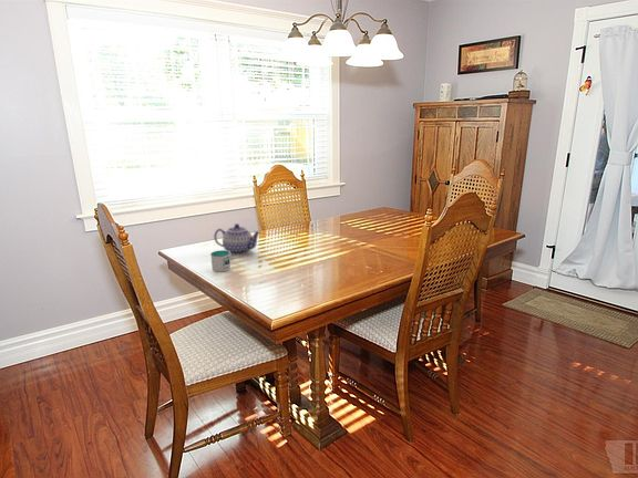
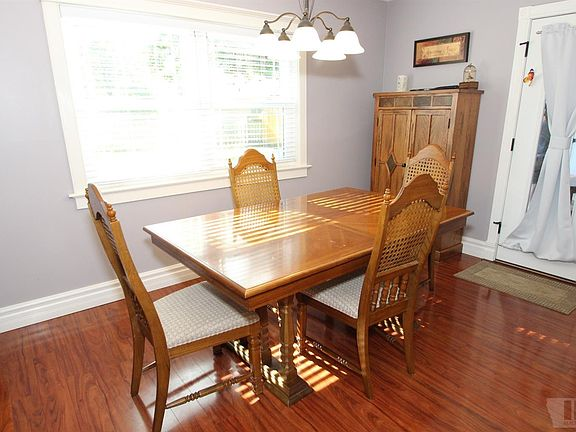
- teapot [213,222,263,257]
- mug [209,249,233,272]
